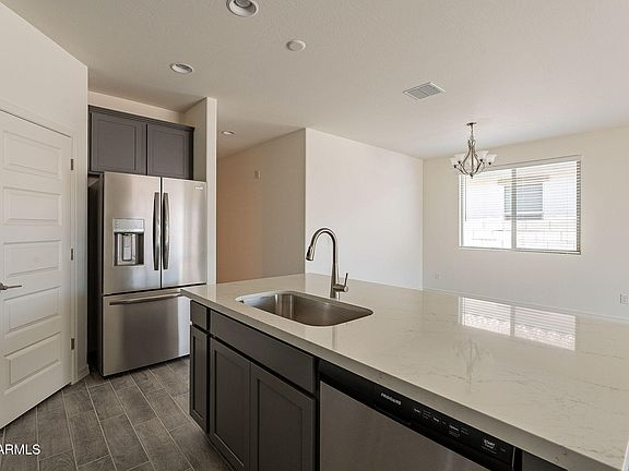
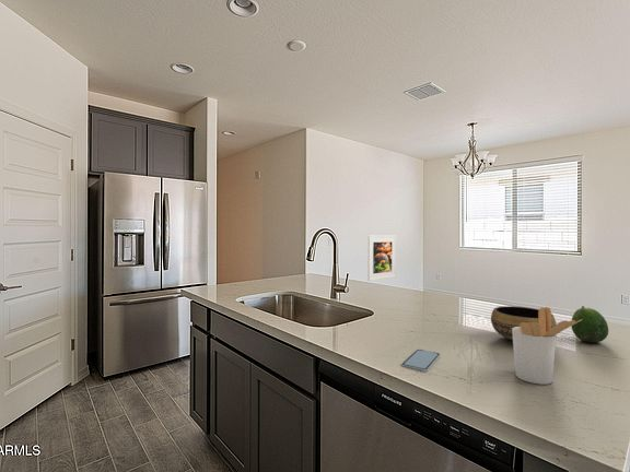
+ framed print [368,235,397,282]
+ bowl [490,305,558,341]
+ fruit [571,305,609,344]
+ utensil holder [512,306,582,386]
+ smartphone [400,349,442,373]
